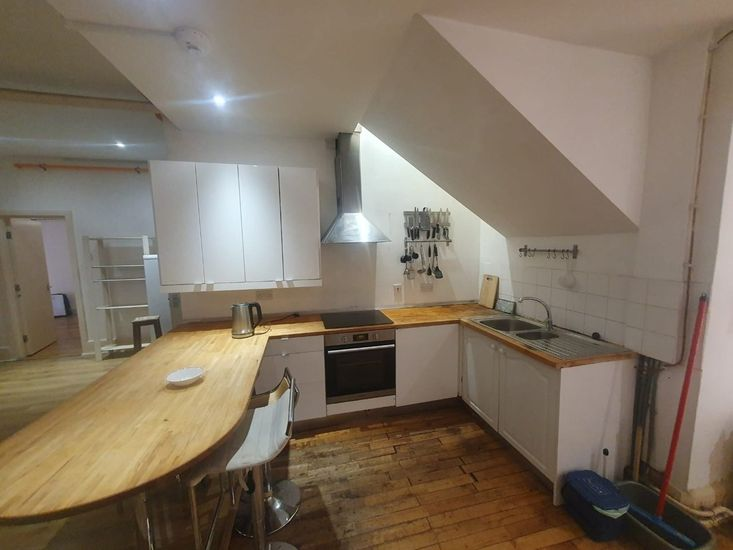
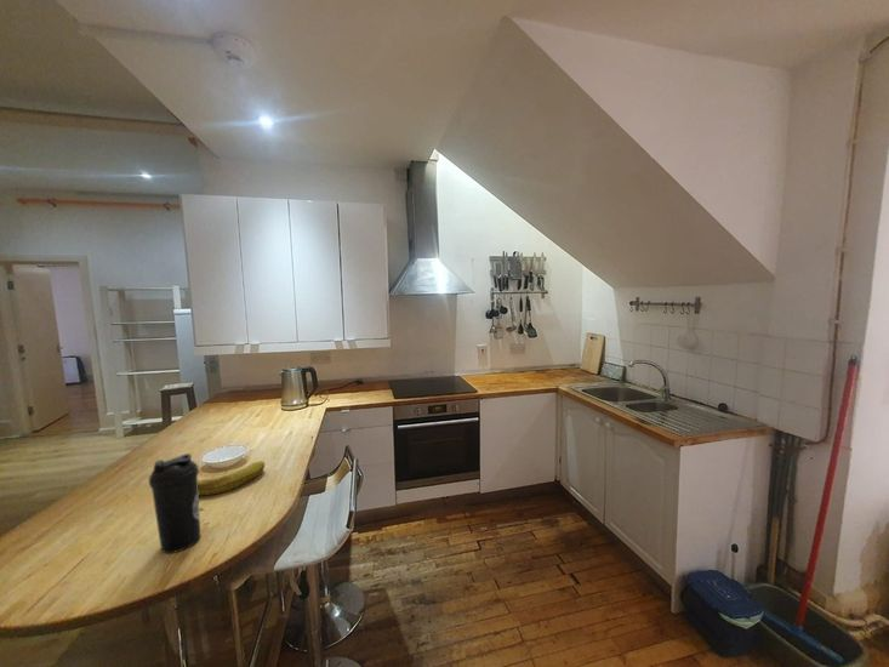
+ banana [198,460,266,496]
+ water bottle [148,452,201,554]
